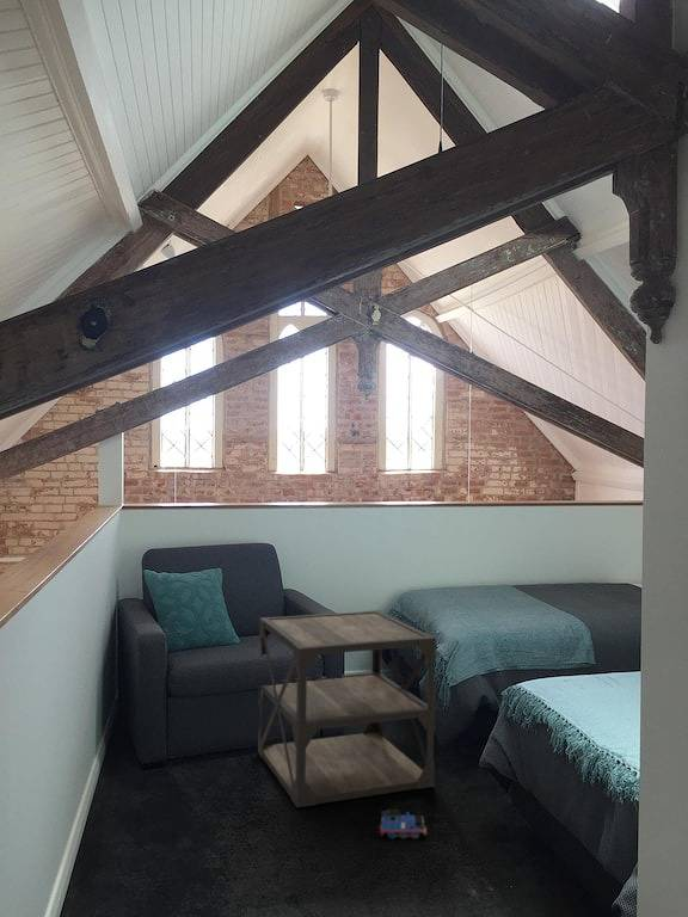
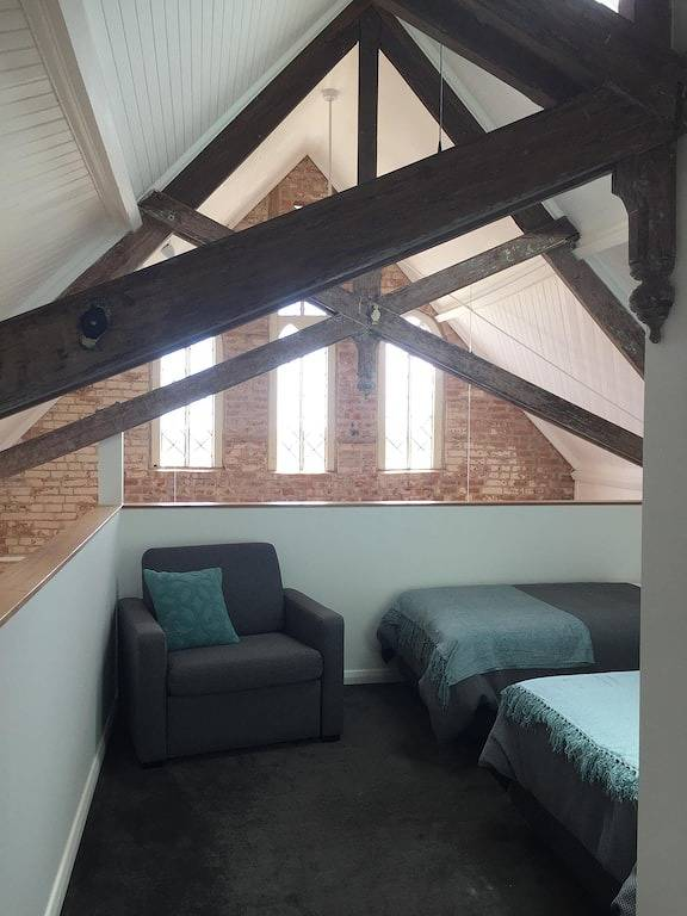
- side table [257,609,437,808]
- toy train [376,808,430,839]
